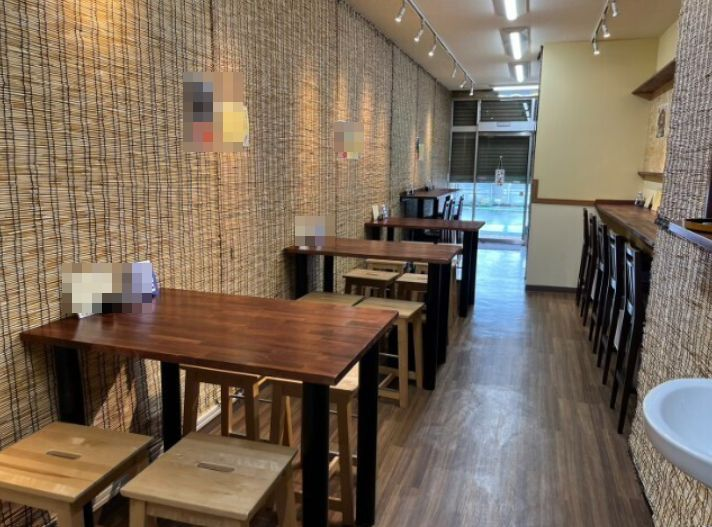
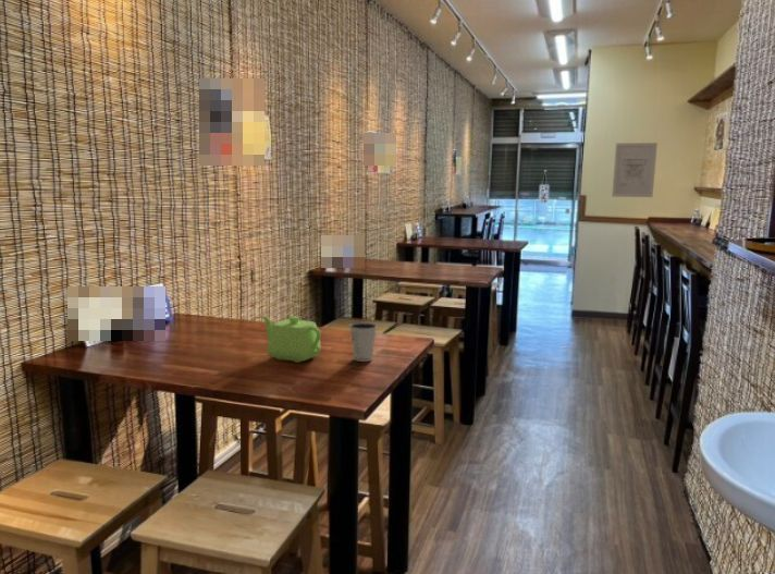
+ teapot [260,315,322,364]
+ wall art [611,142,659,198]
+ dixie cup [348,321,378,363]
